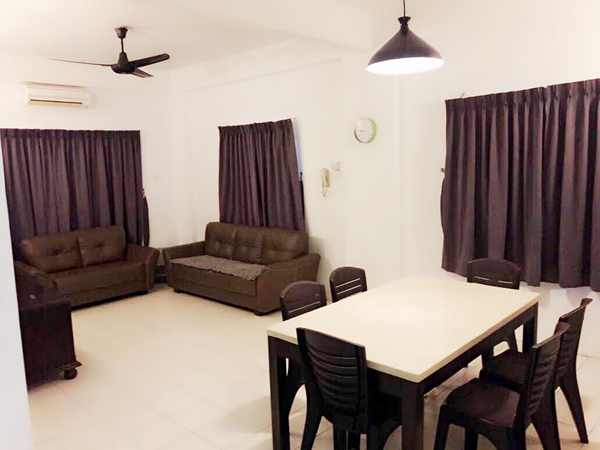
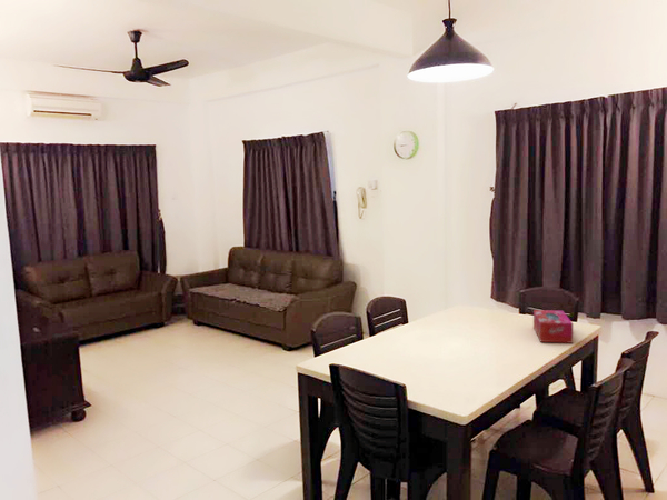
+ tissue box [532,309,574,344]
